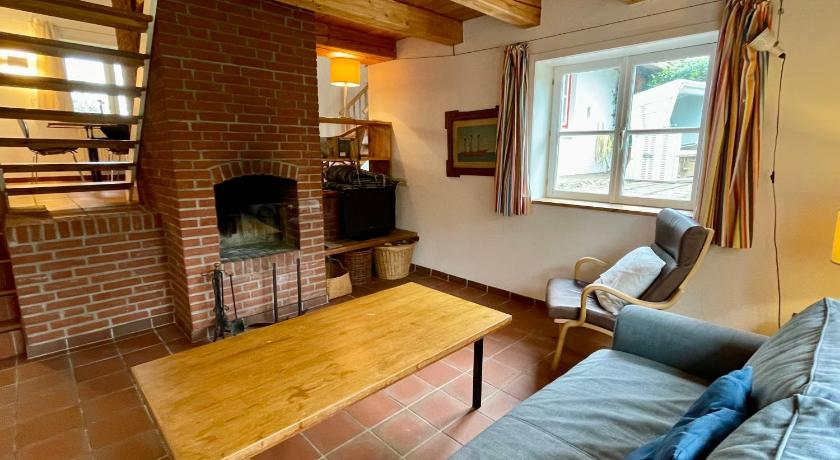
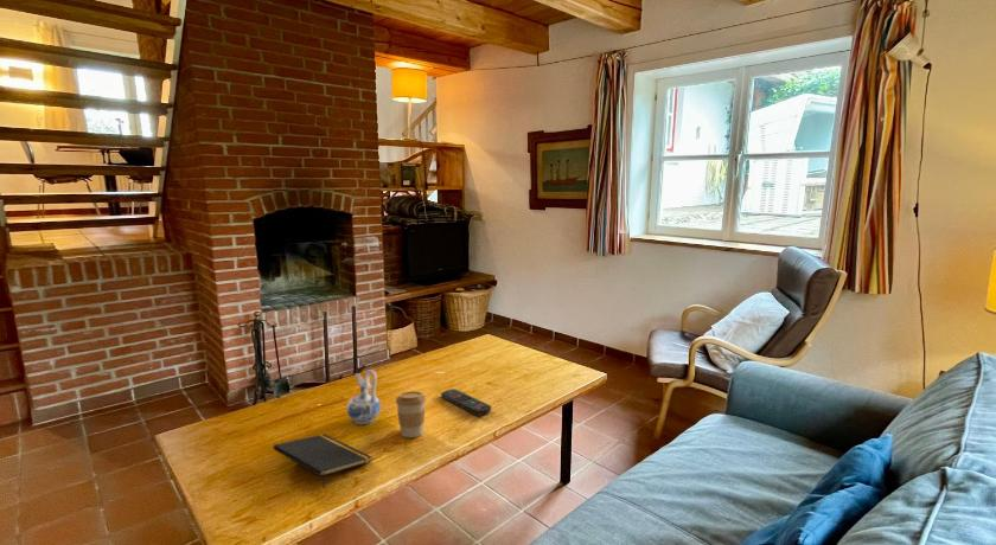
+ notepad [273,432,374,489]
+ coffee cup [395,391,427,438]
+ ceramic pitcher [346,368,382,425]
+ remote control [440,387,492,417]
